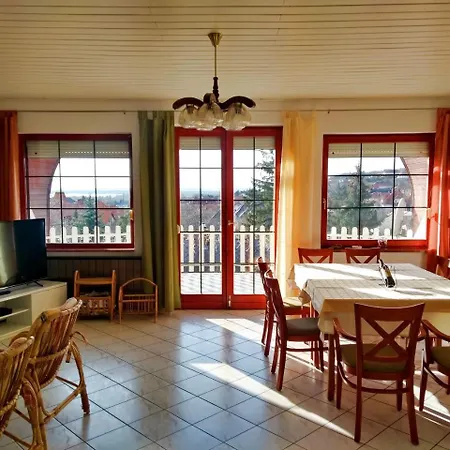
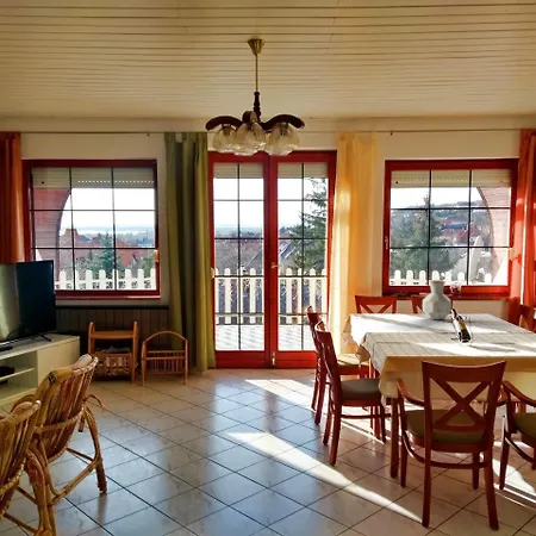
+ vase [422,280,453,320]
